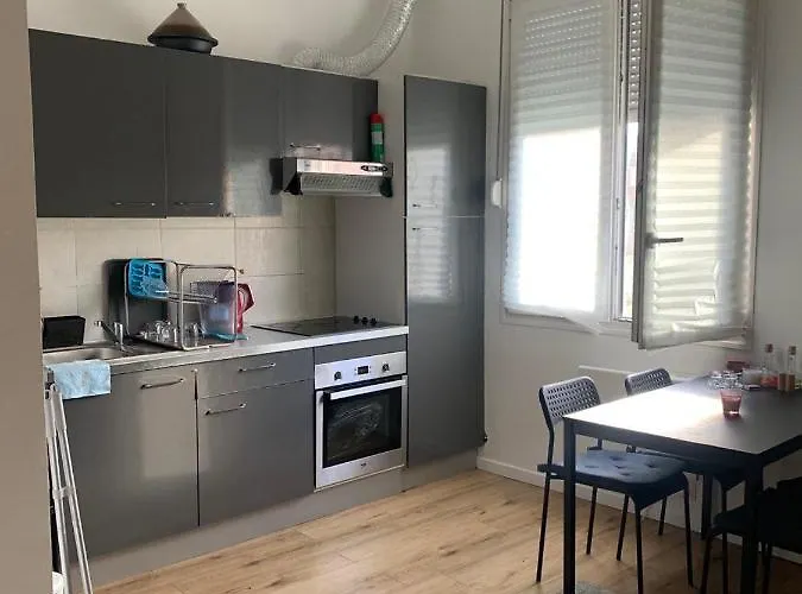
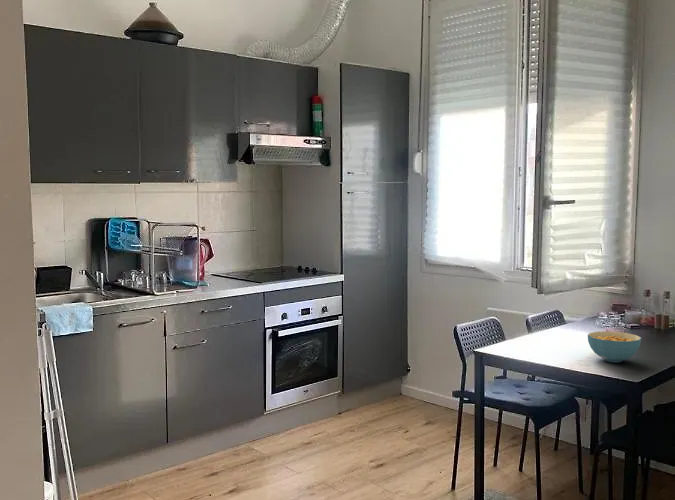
+ cereal bowl [587,331,642,363]
